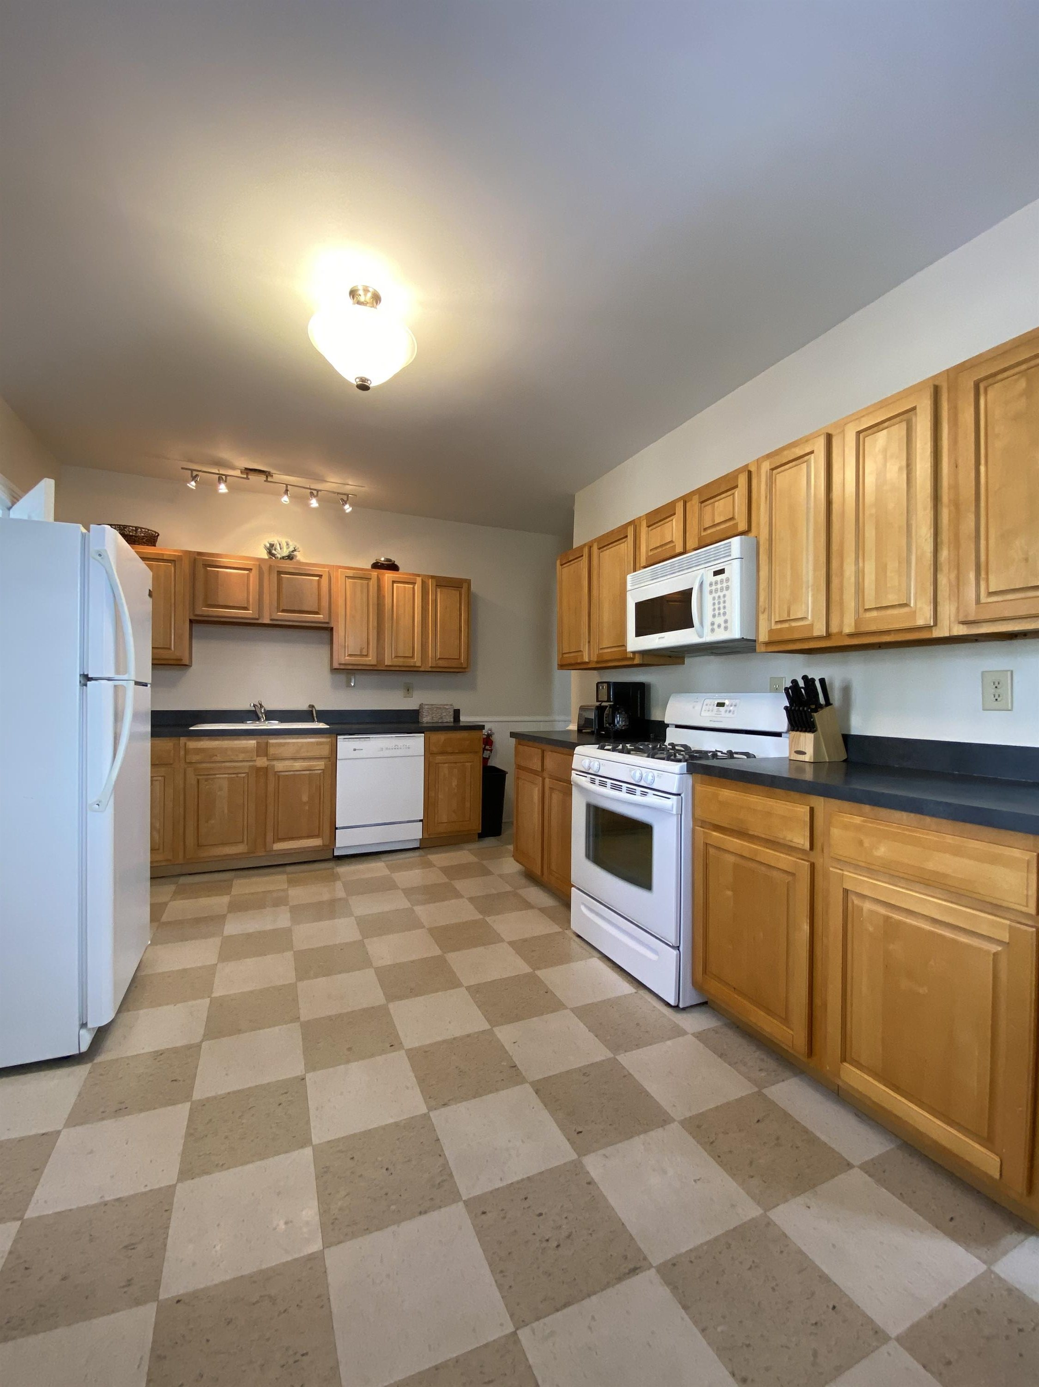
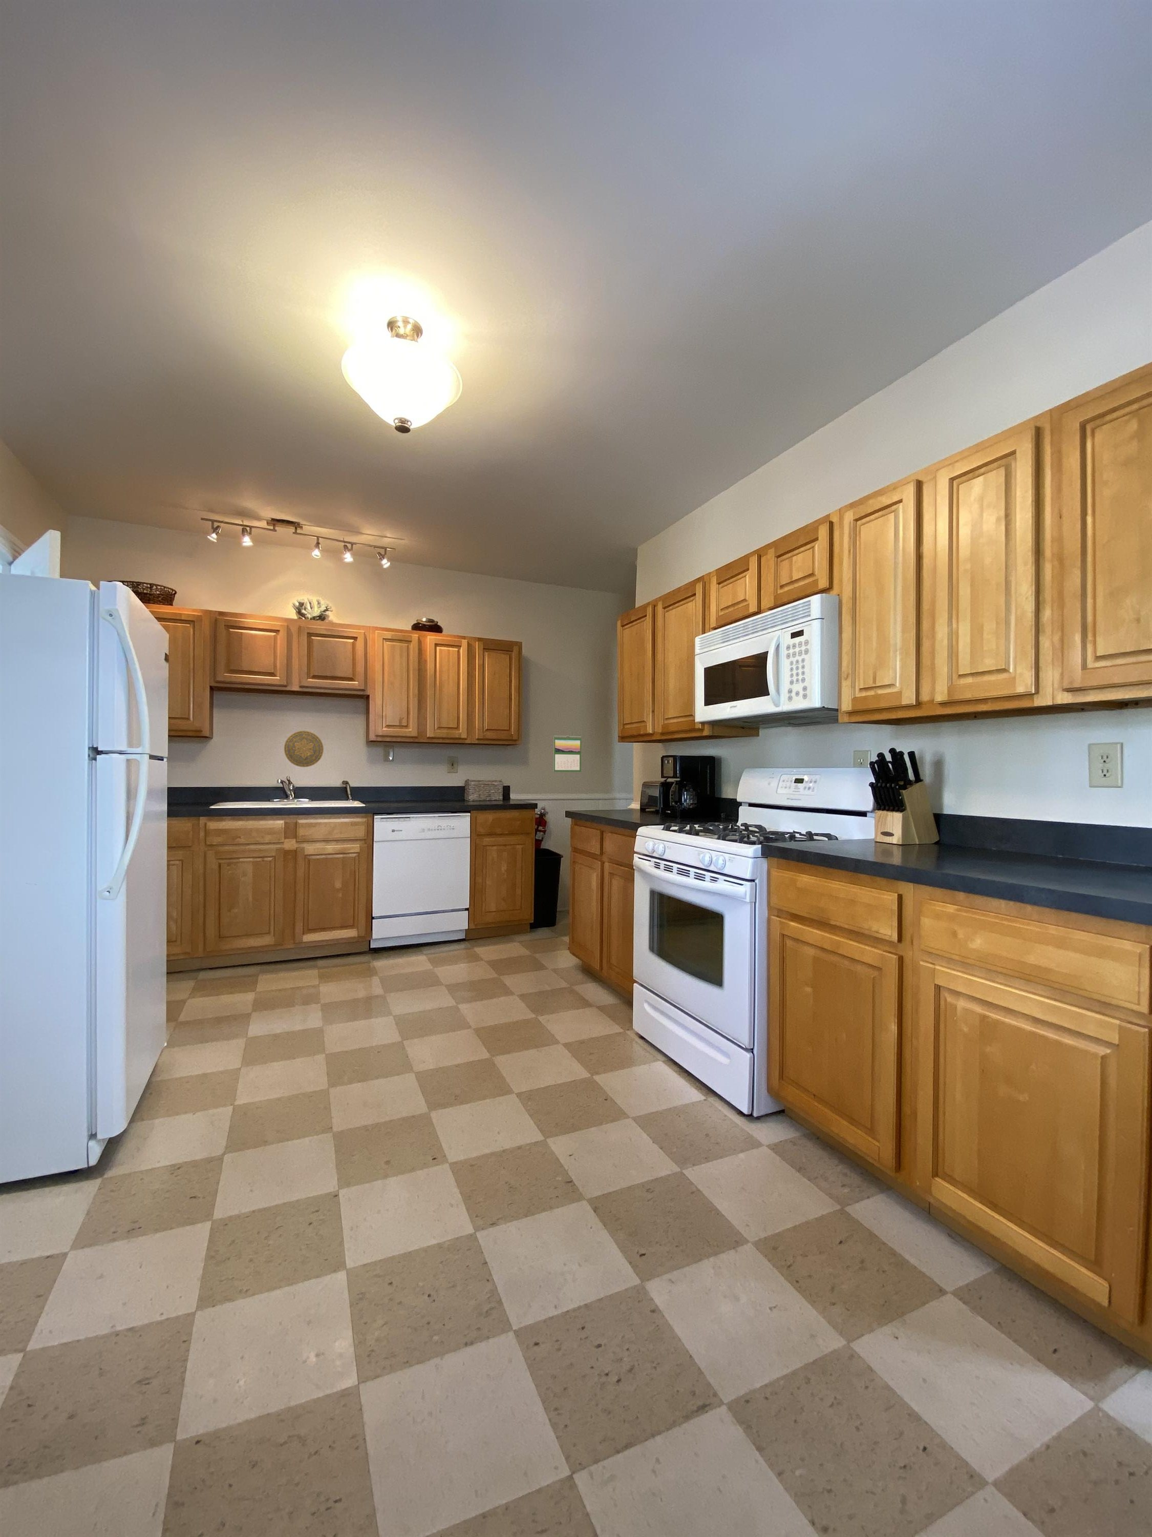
+ calendar [553,735,582,772]
+ decorative plate [283,730,324,767]
